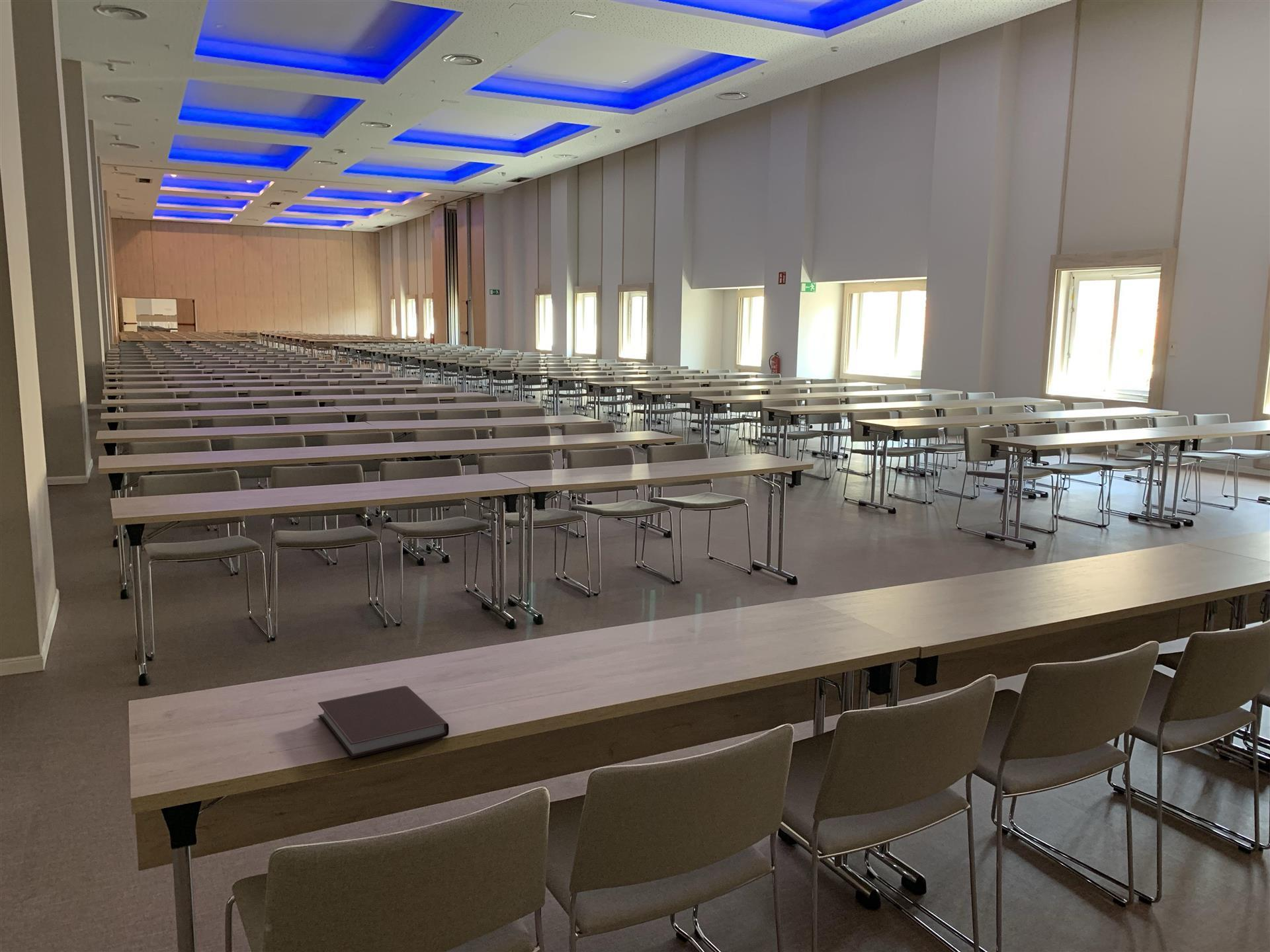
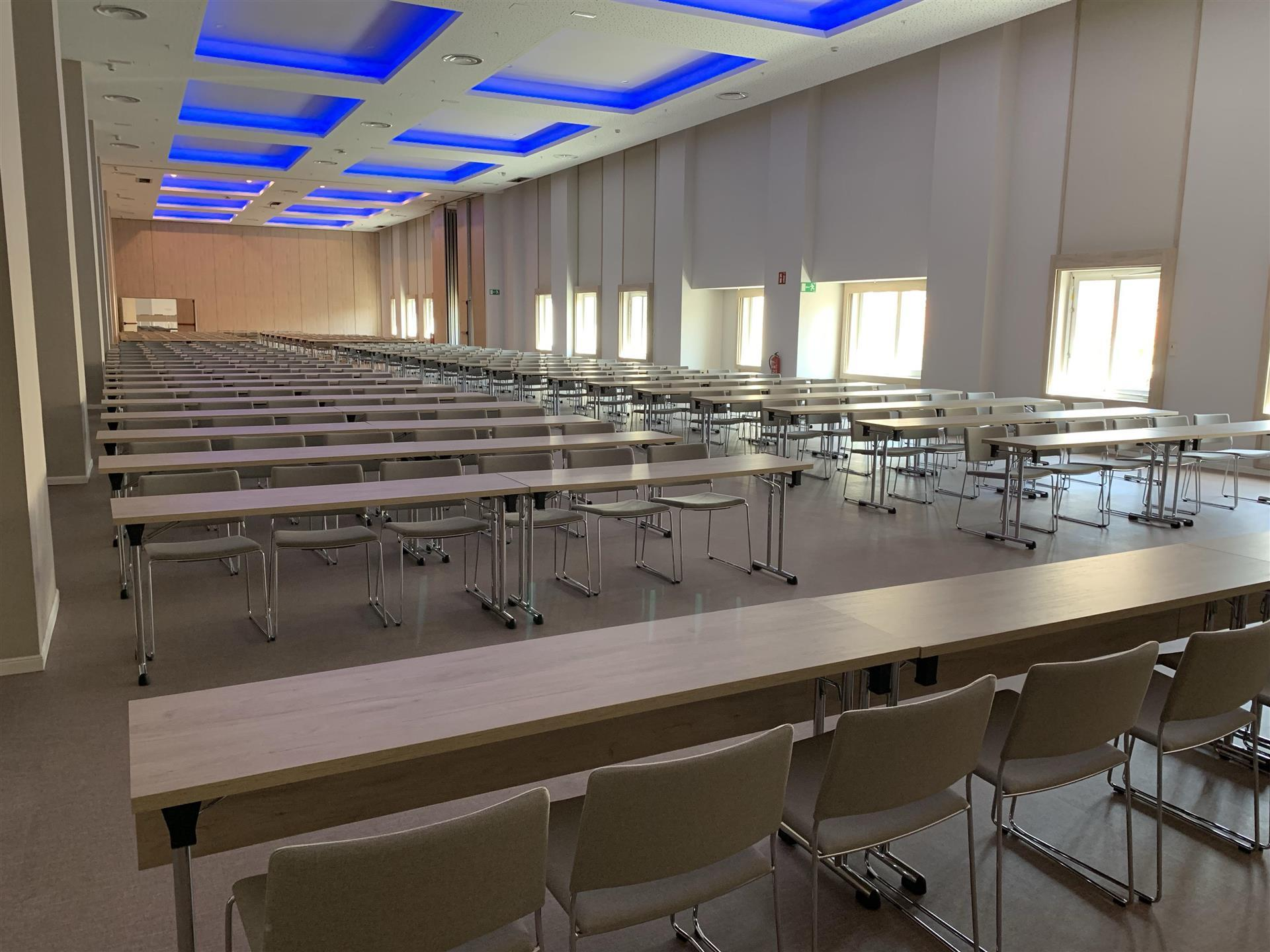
- notebook [317,686,450,759]
